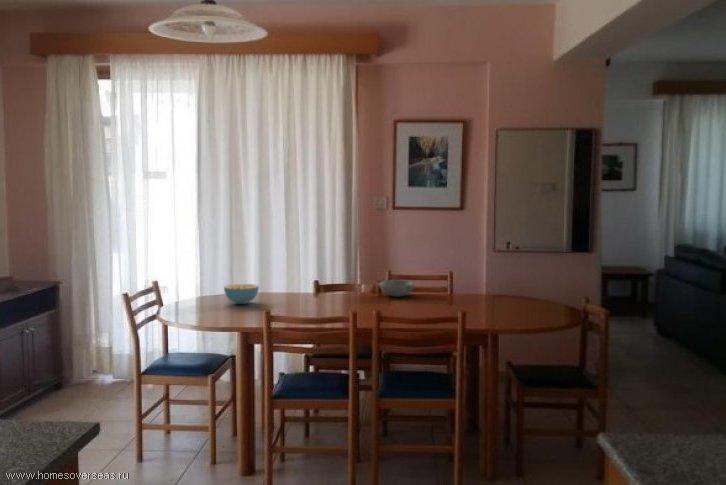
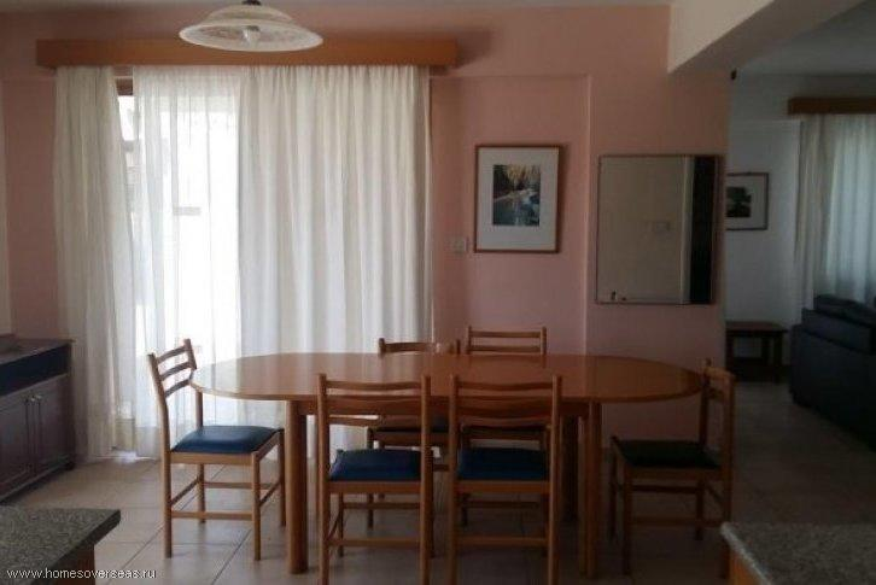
- cereal bowl [223,283,260,305]
- bowl [377,279,416,298]
